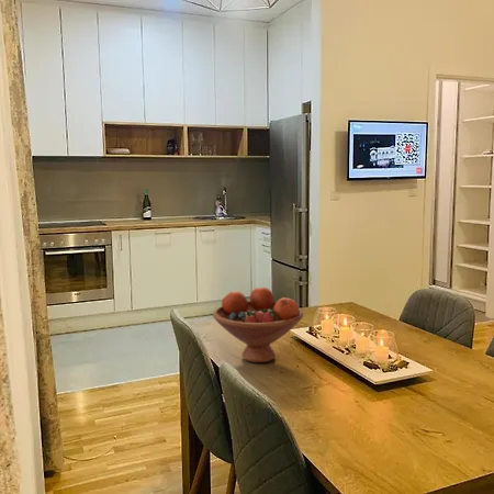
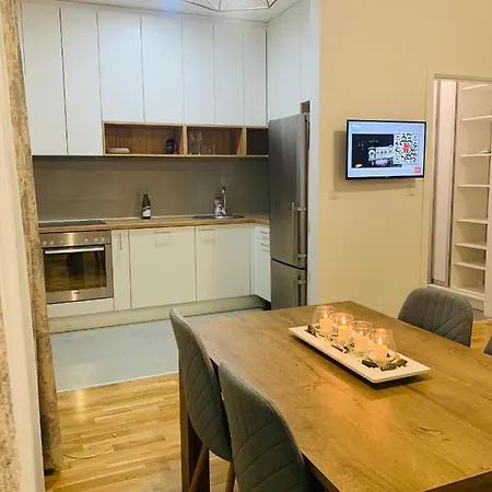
- fruit bowl [212,287,304,363]
